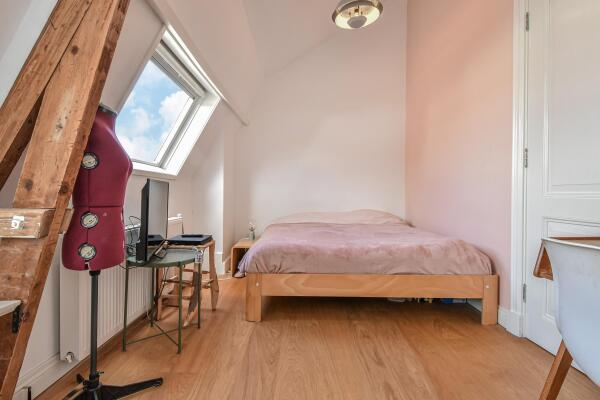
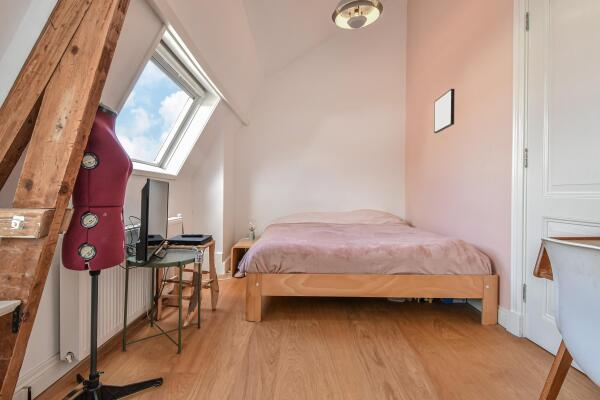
+ wall art [433,88,456,134]
